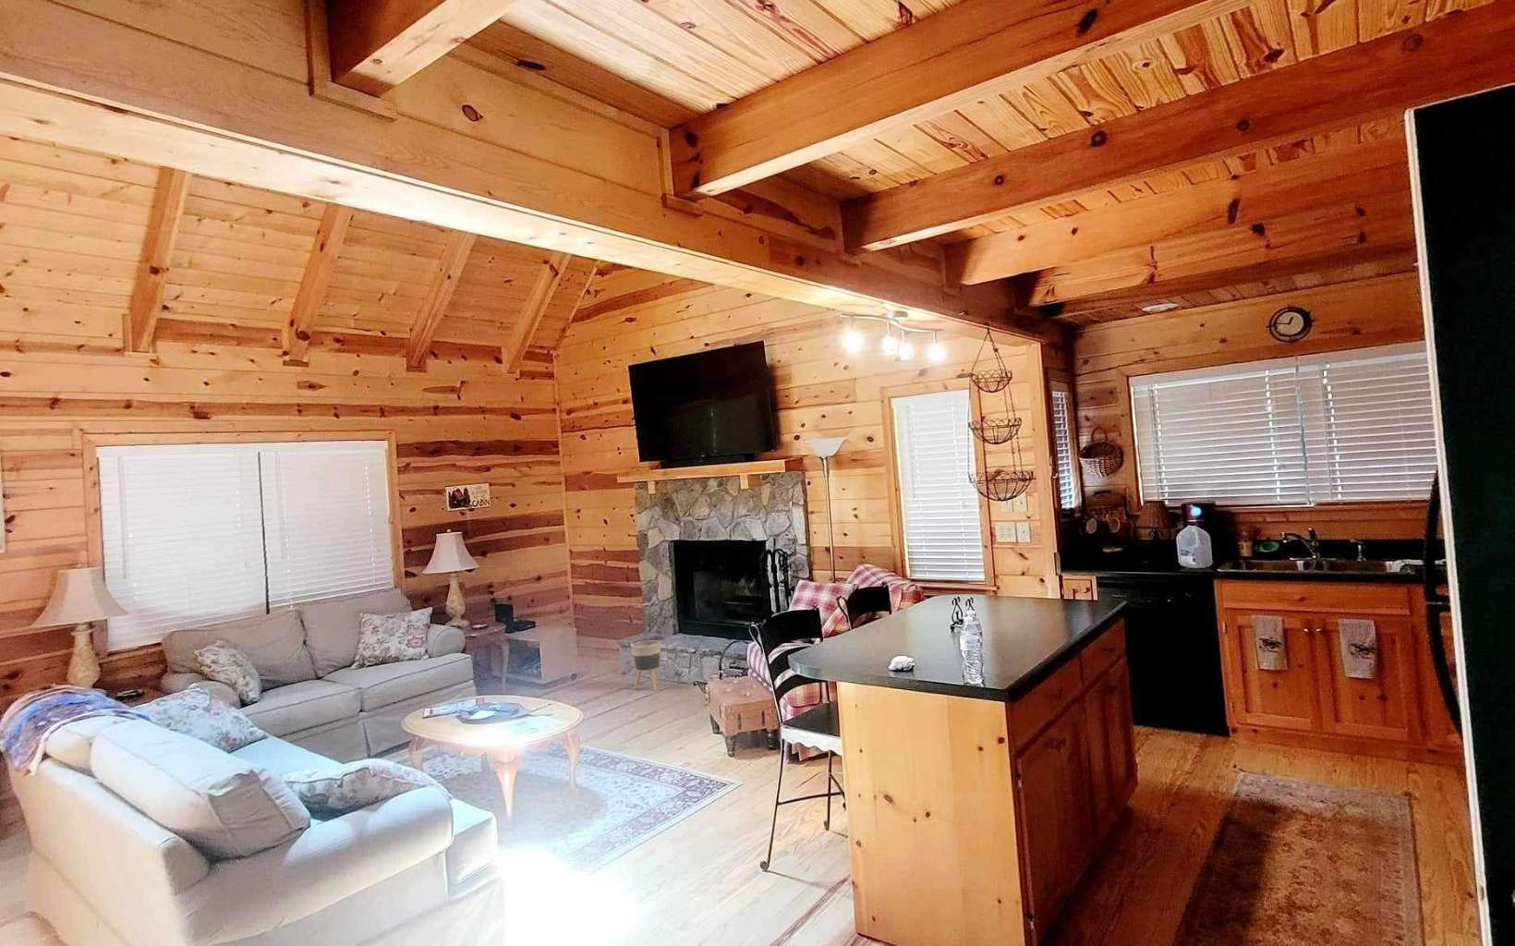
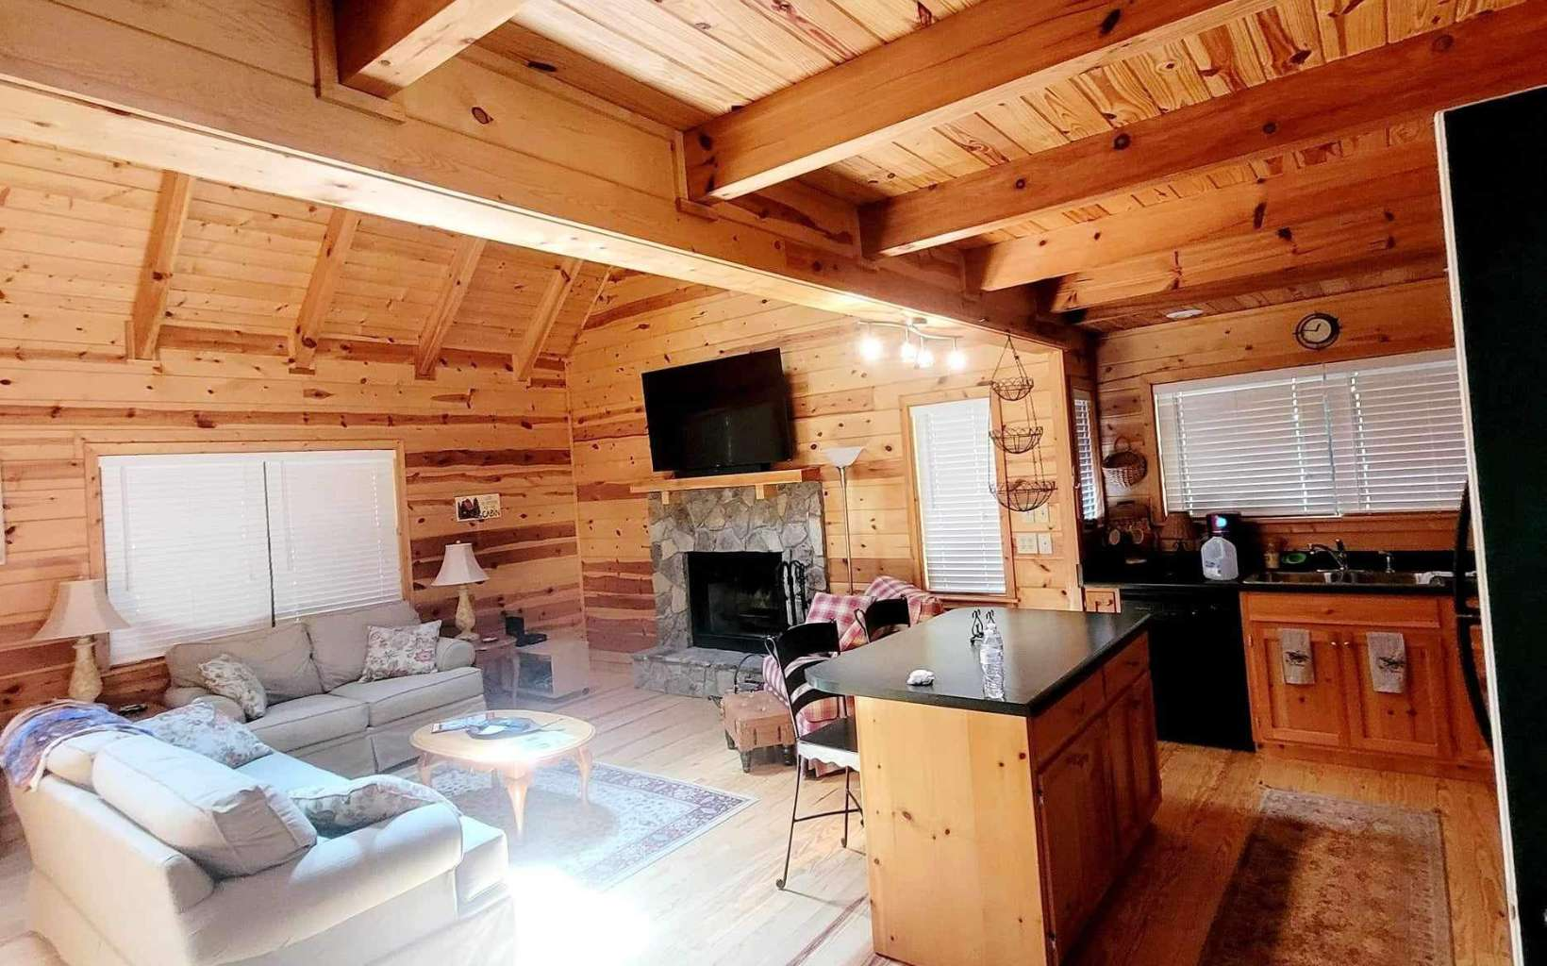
- planter [630,640,662,691]
